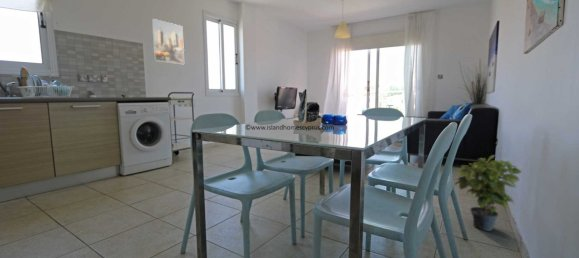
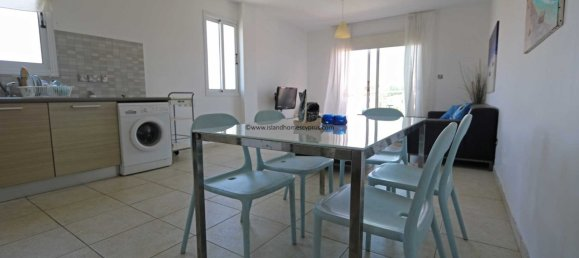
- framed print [151,18,185,65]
- potted plant [454,154,523,232]
